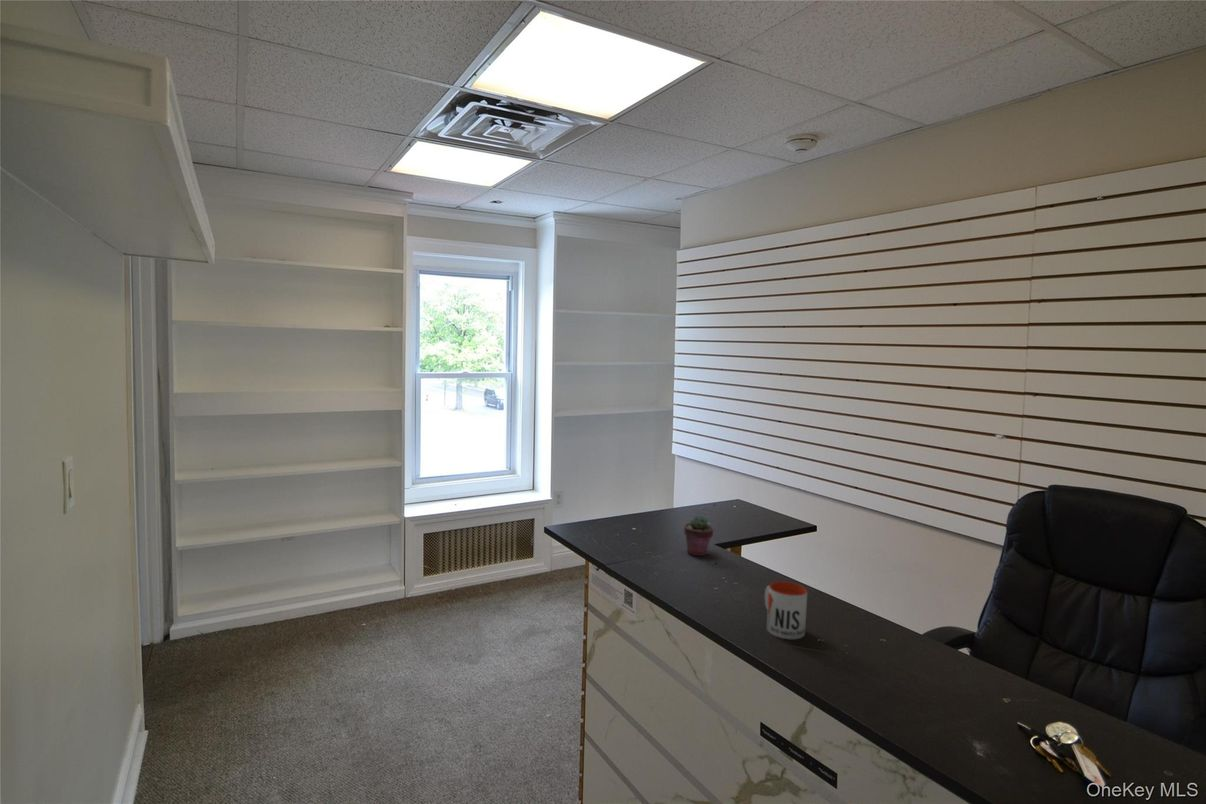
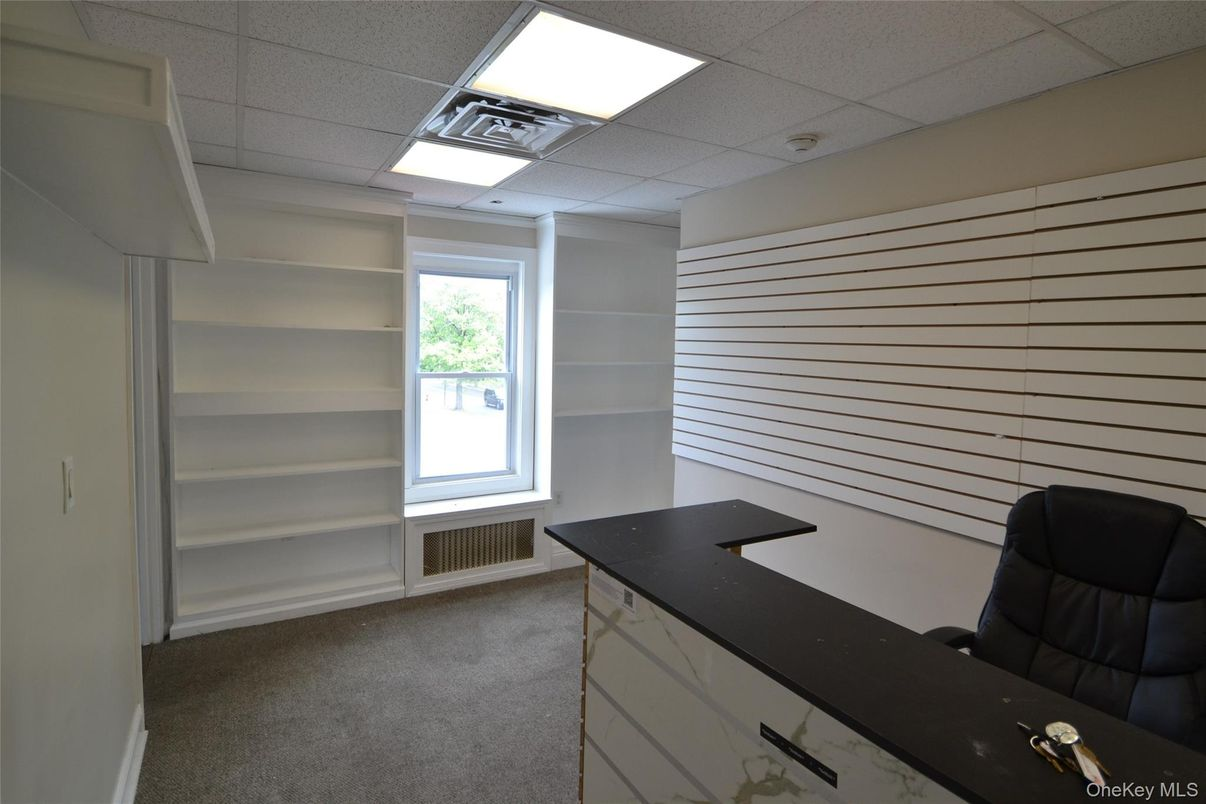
- potted succulent [683,515,714,557]
- mug [764,581,808,640]
